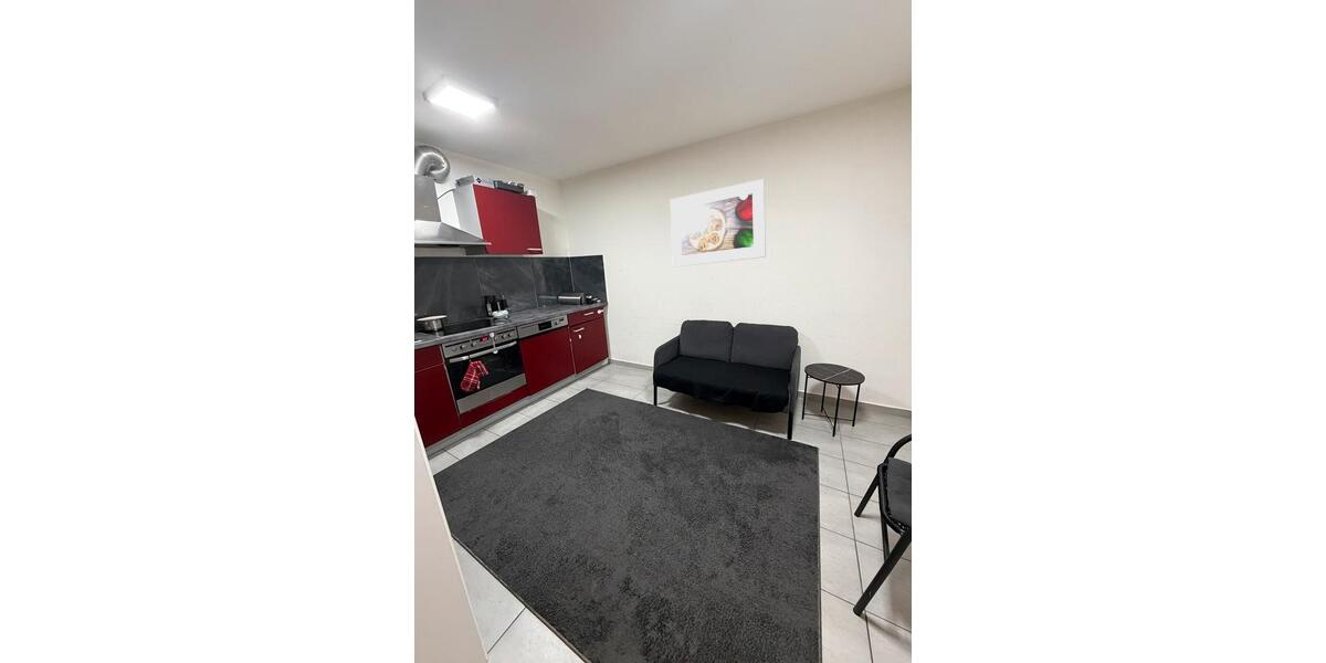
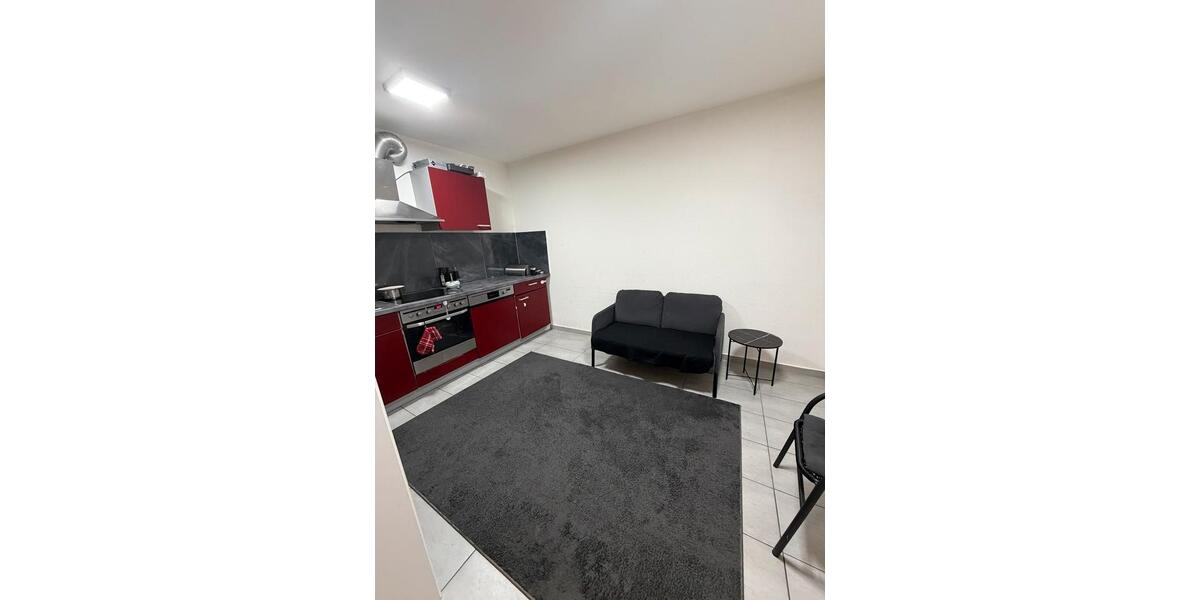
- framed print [670,178,767,269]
